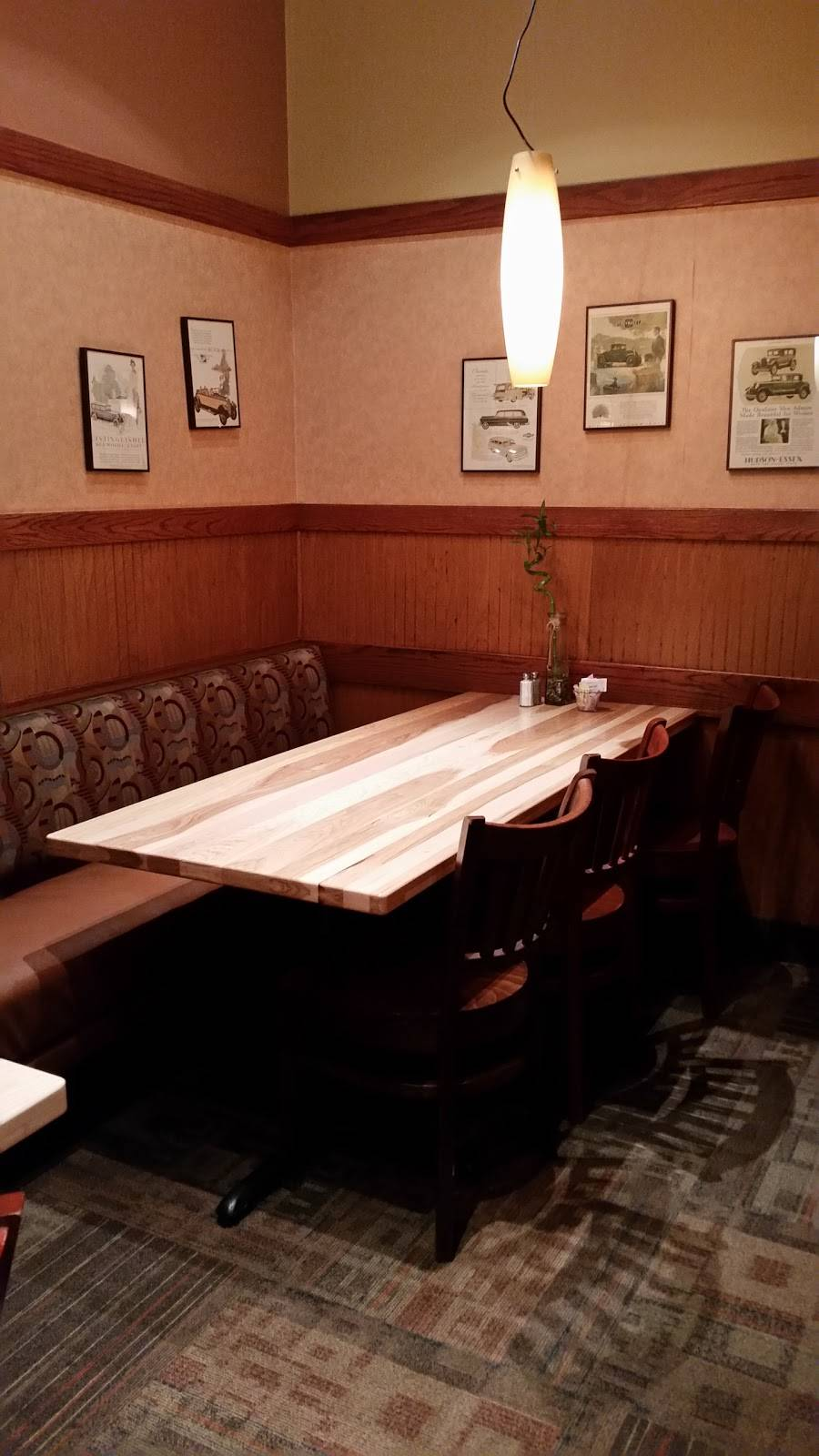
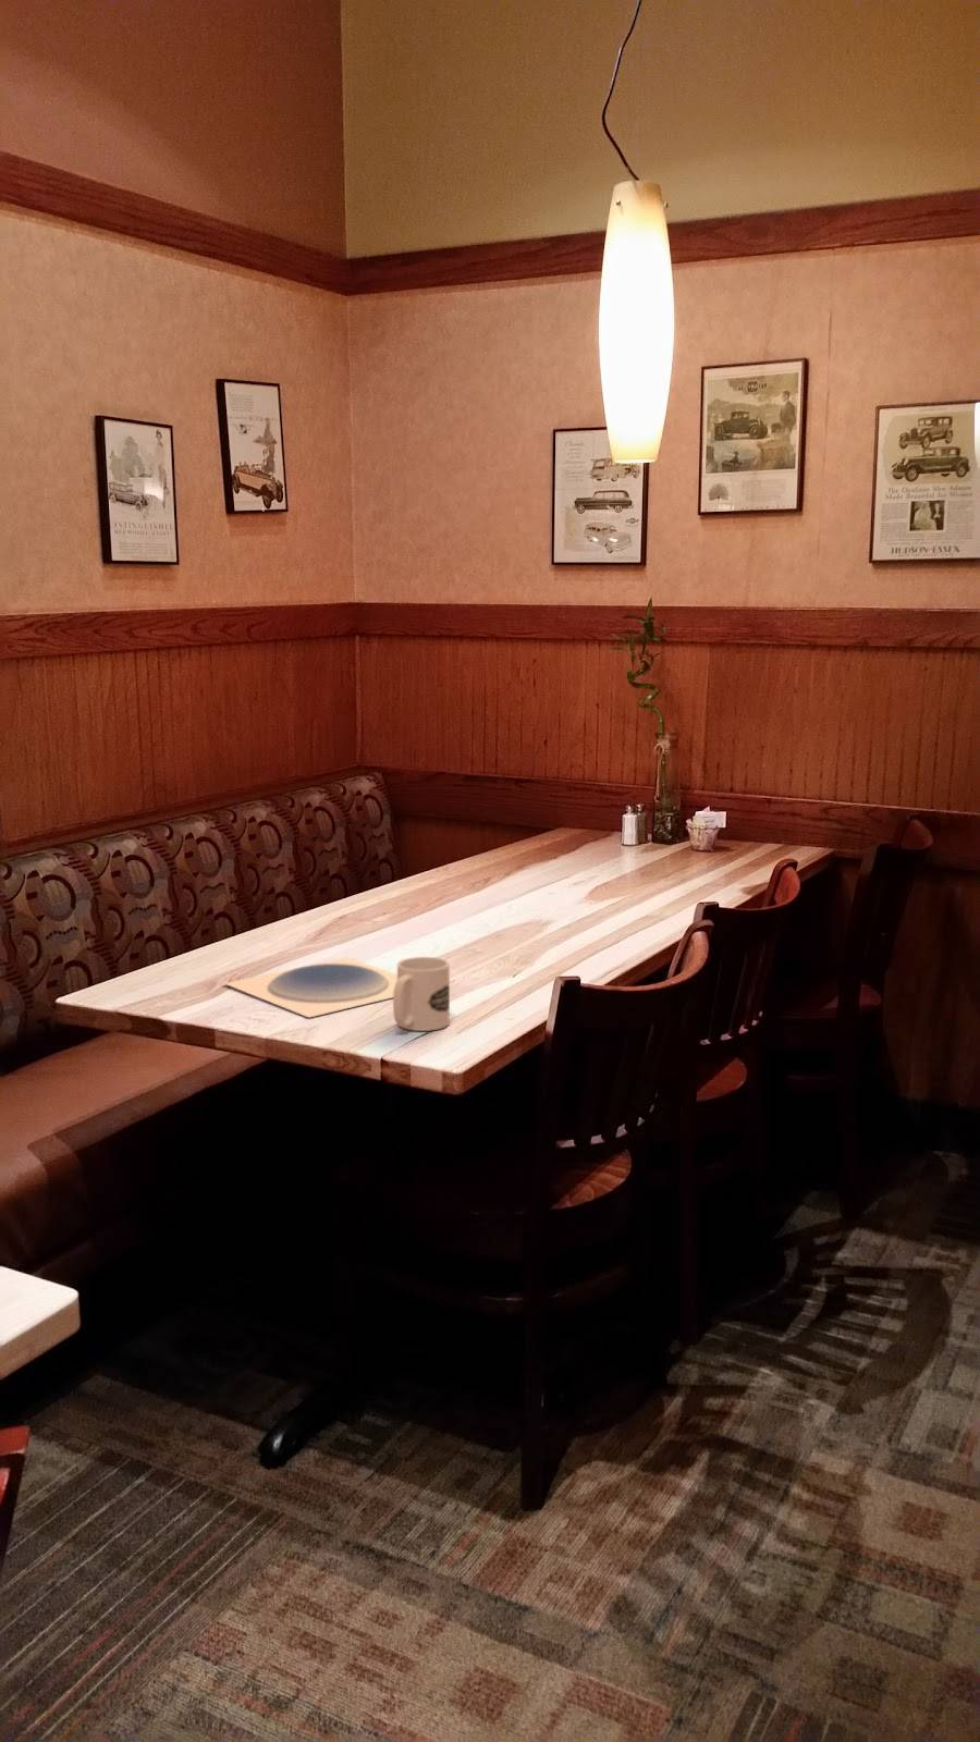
+ mug [392,956,451,1033]
+ plate [224,956,397,1019]
